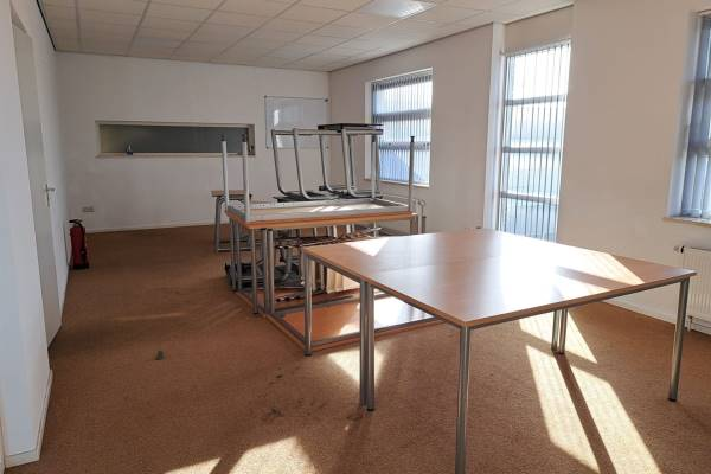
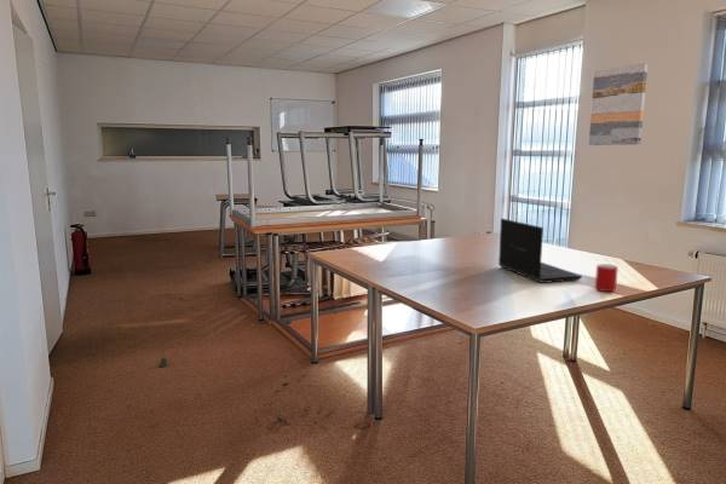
+ cup [594,263,620,293]
+ laptop [497,218,583,284]
+ wall art [588,62,649,146]
